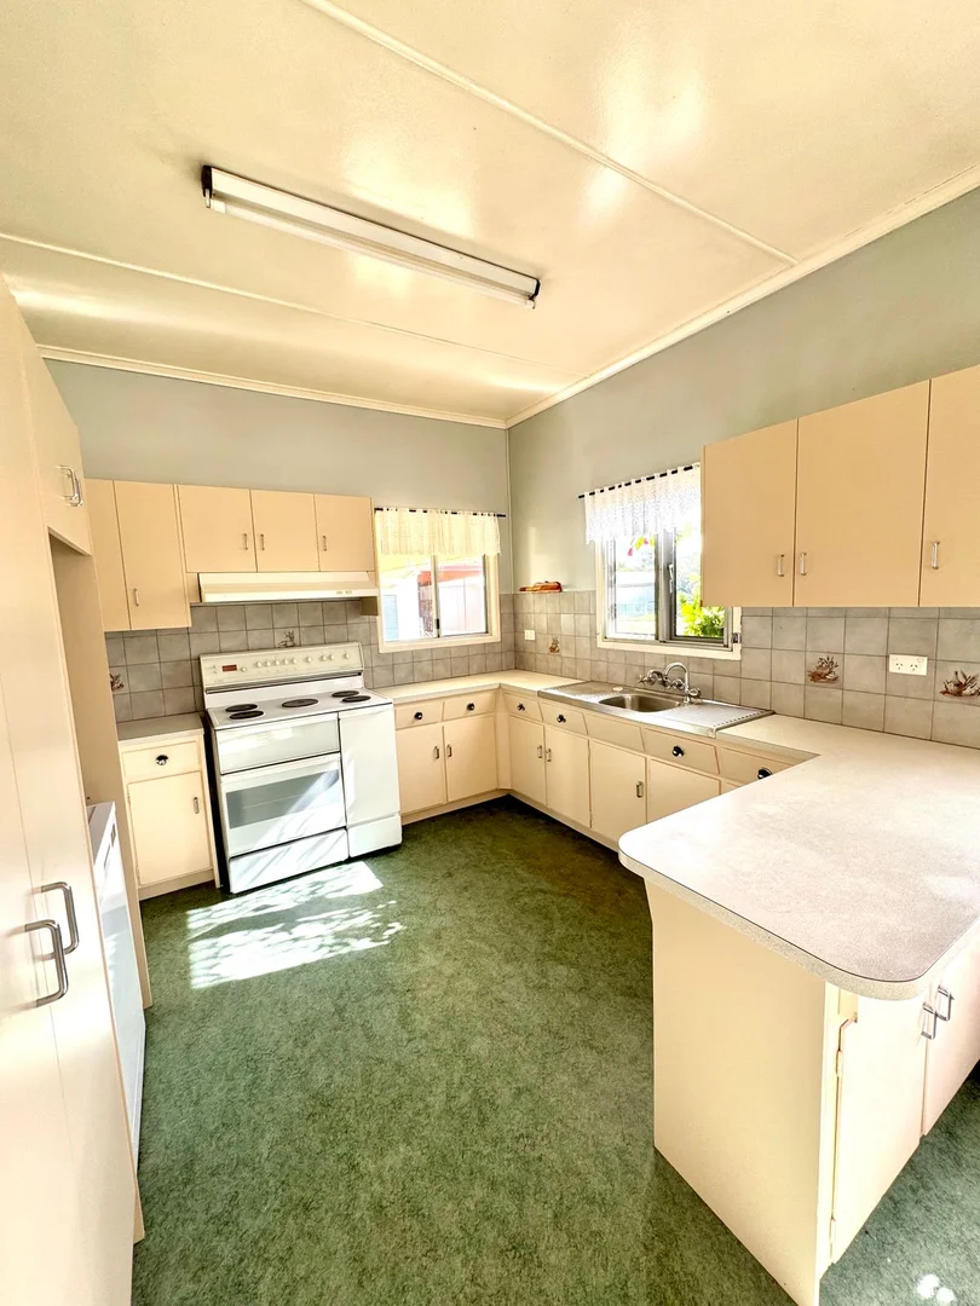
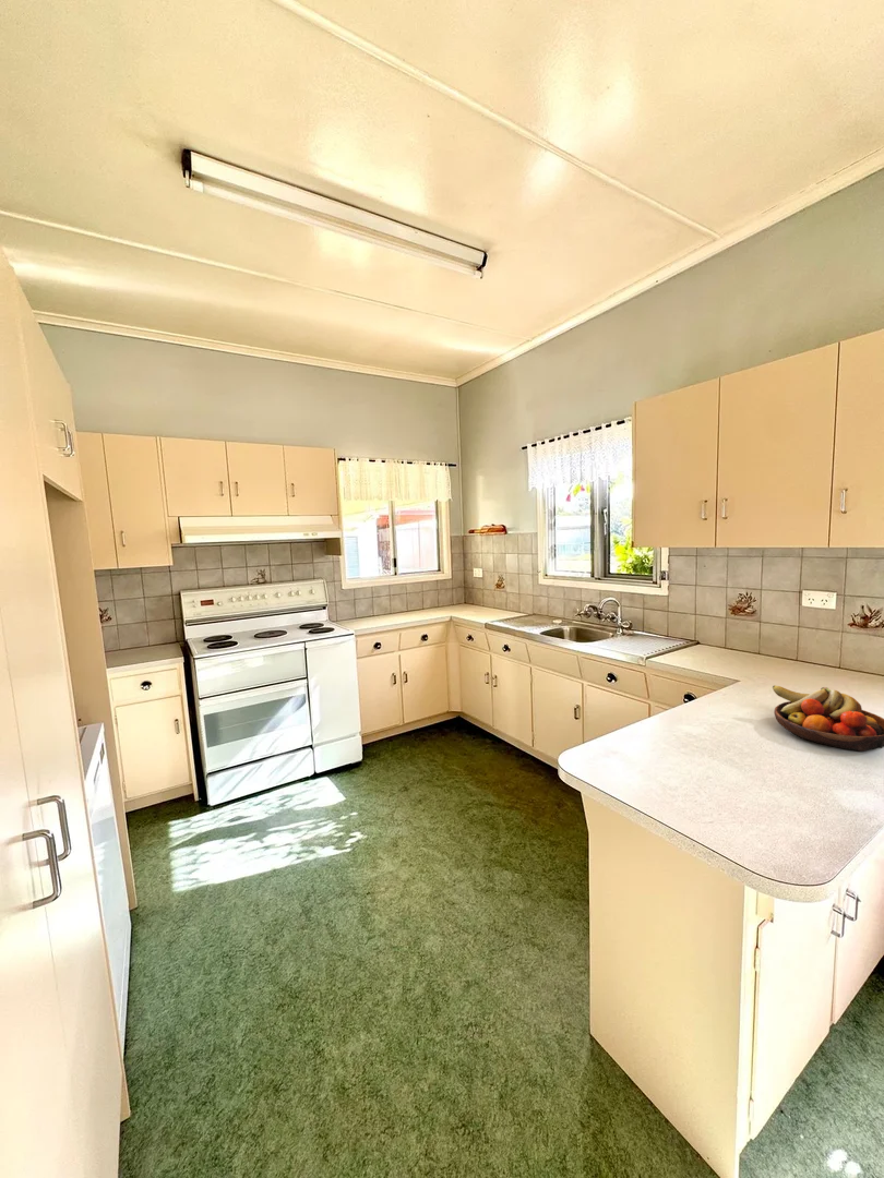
+ fruit bowl [772,684,884,753]
